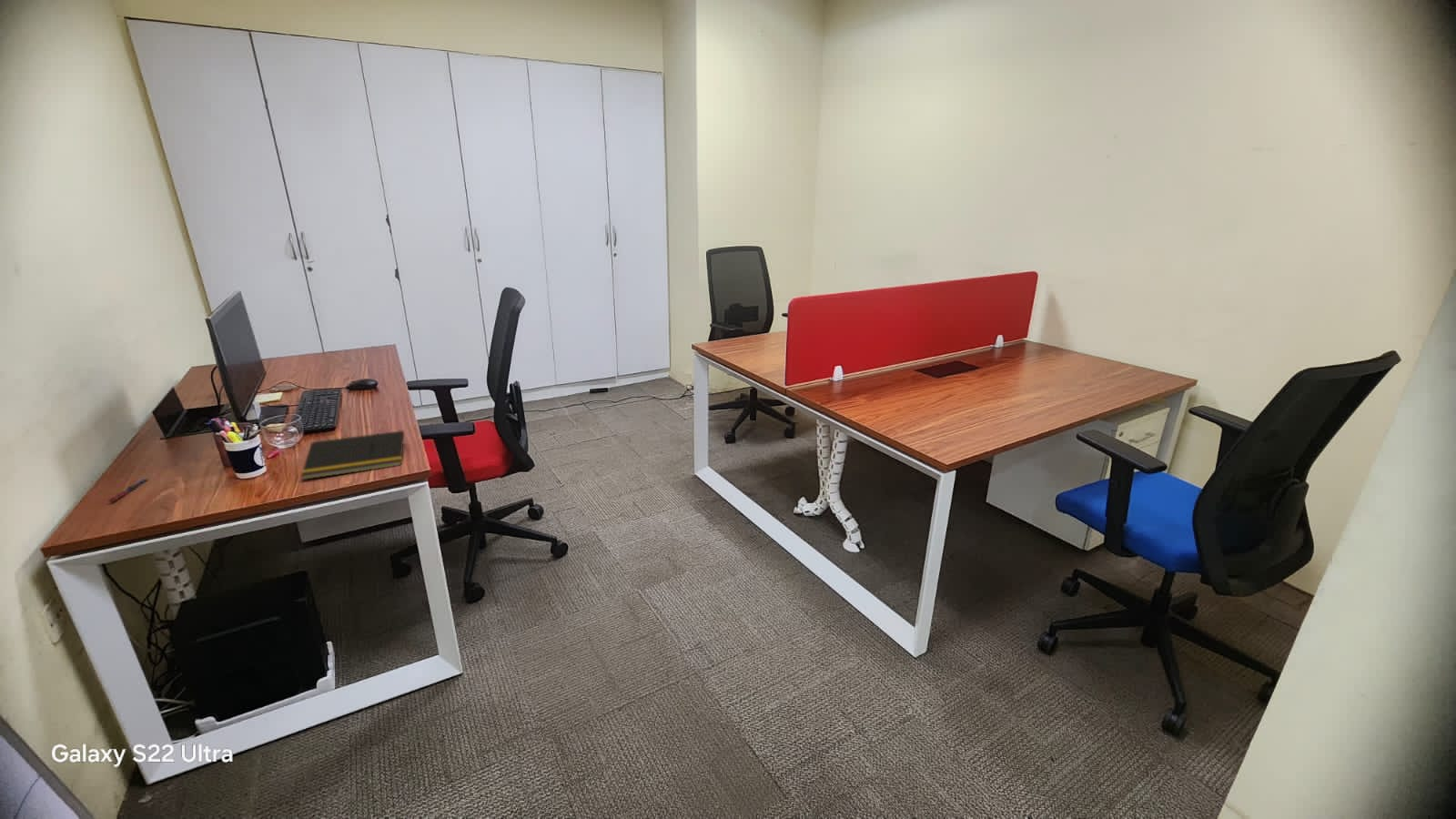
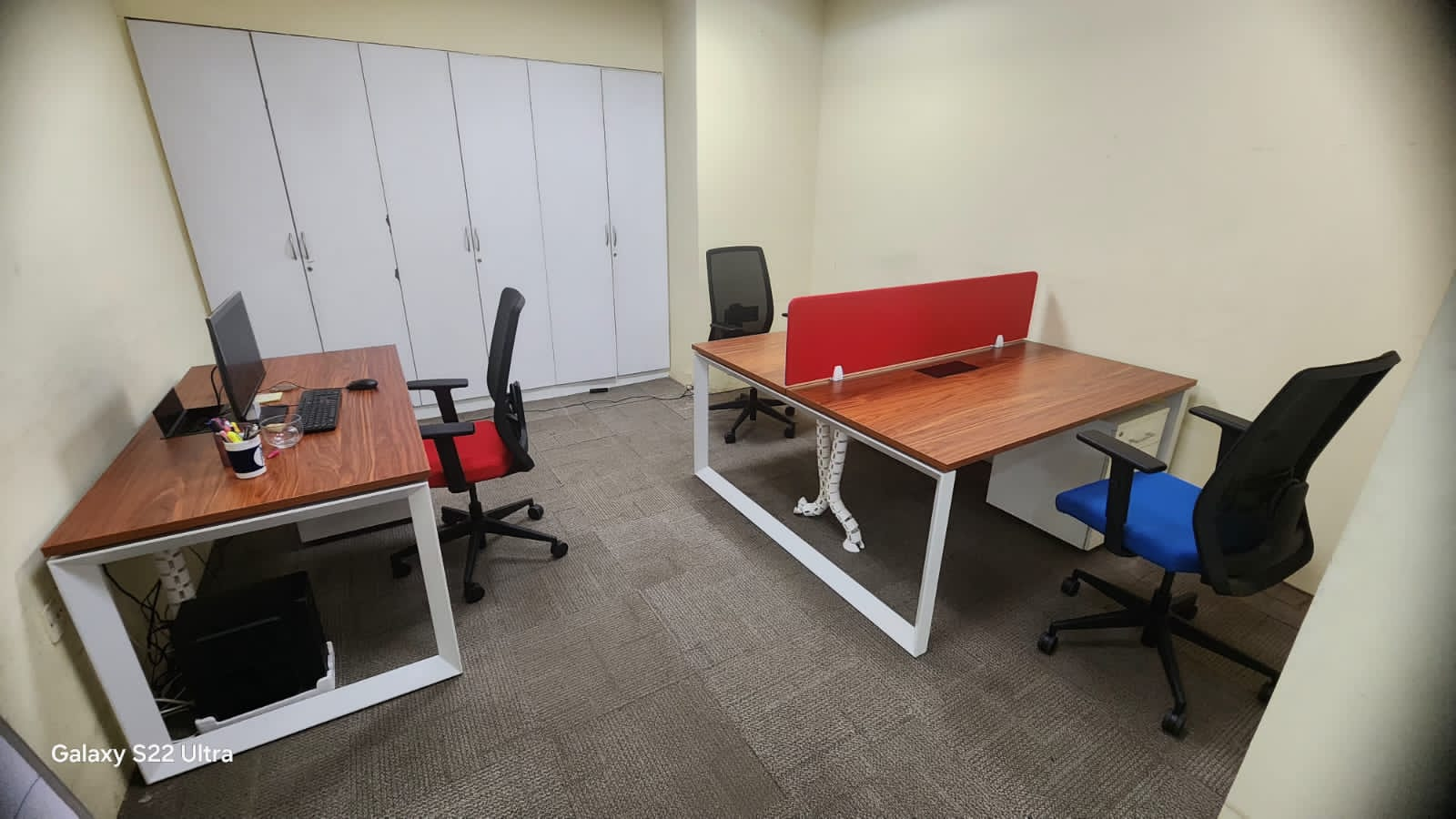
- pen [106,477,149,503]
- notepad [300,430,405,480]
